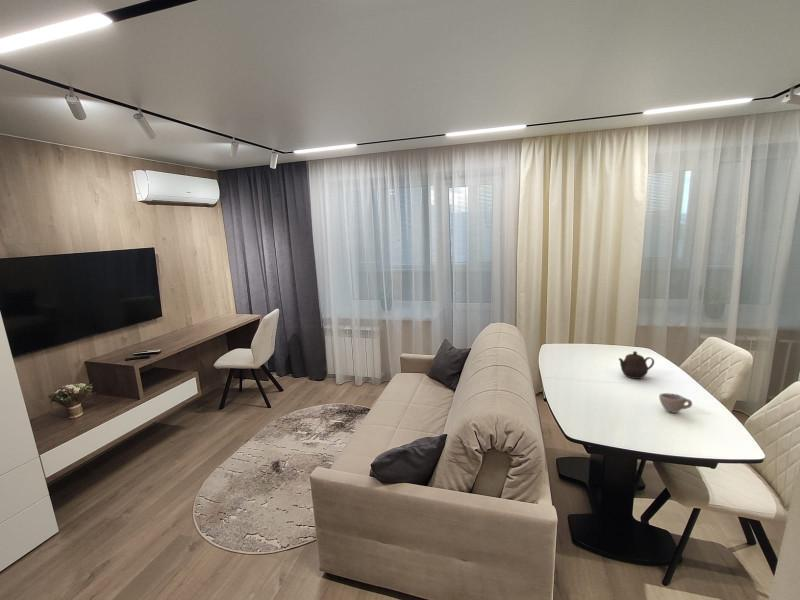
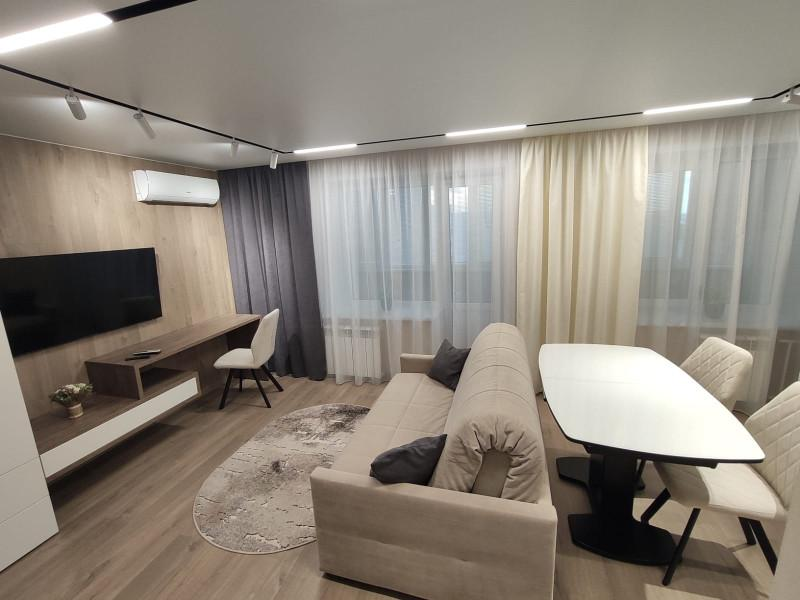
- teapot [618,350,655,380]
- cup [658,392,693,414]
